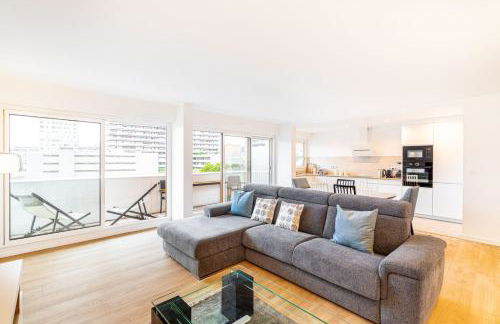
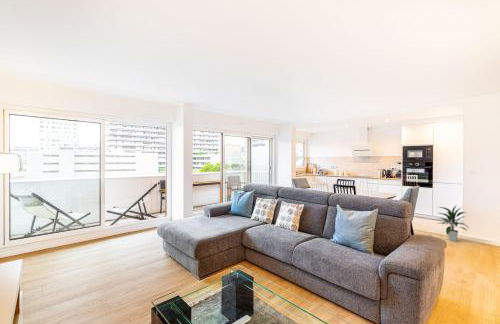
+ indoor plant [437,205,470,242]
